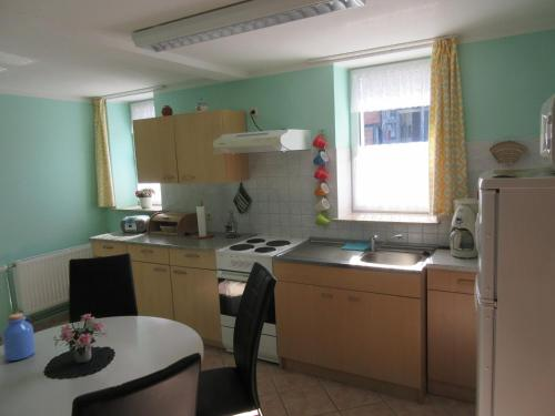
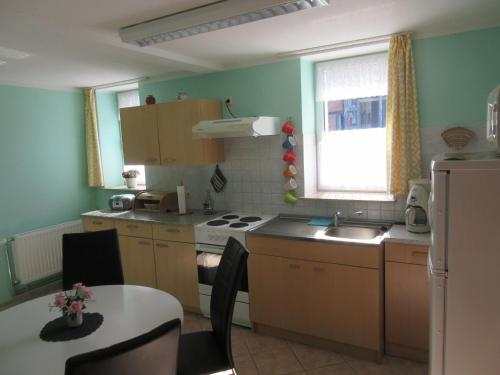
- jar [1,312,37,362]
